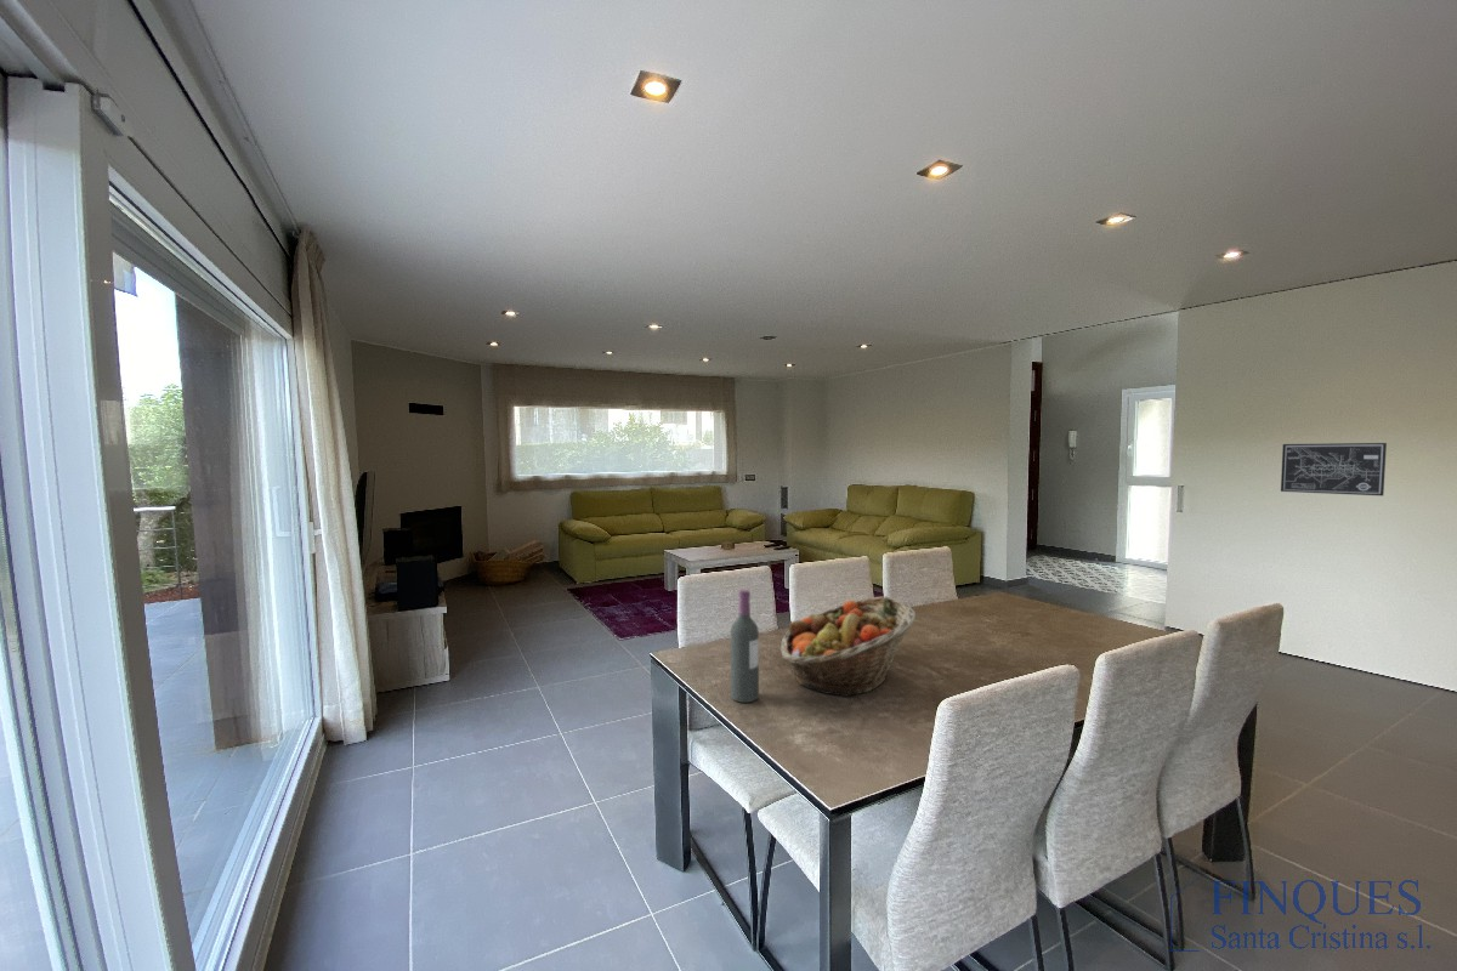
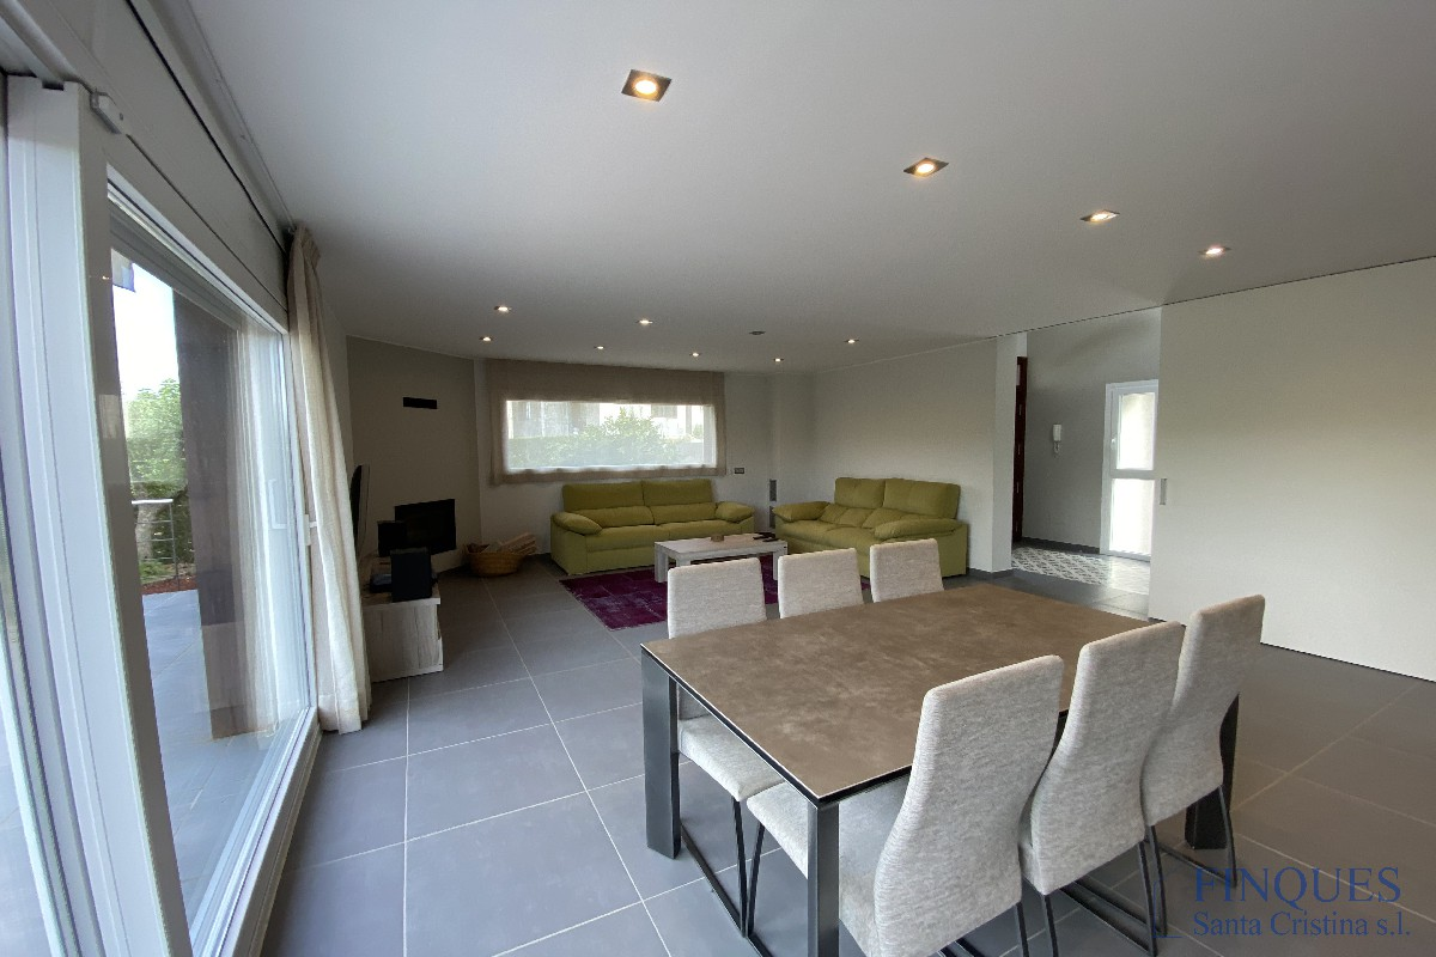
- wine bottle [730,589,760,704]
- wall art [1280,442,1388,496]
- fruit basket [779,596,917,698]
